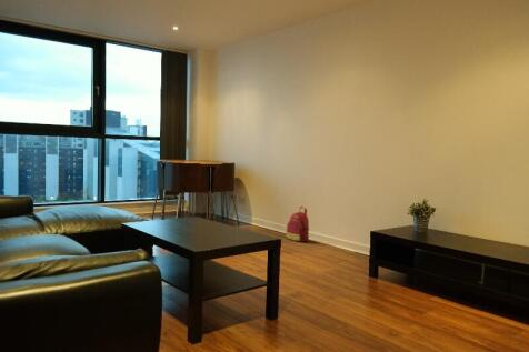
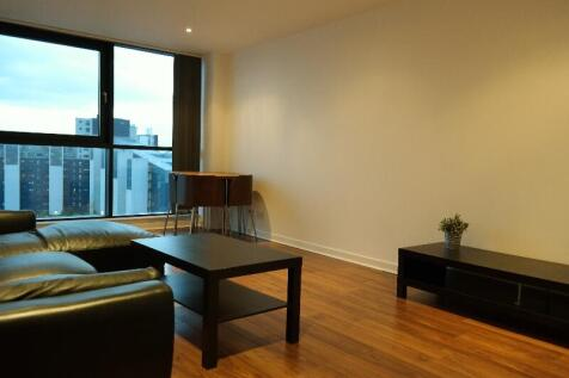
- backpack [286,205,310,243]
